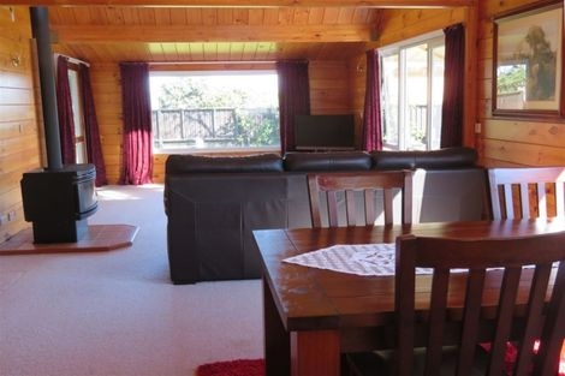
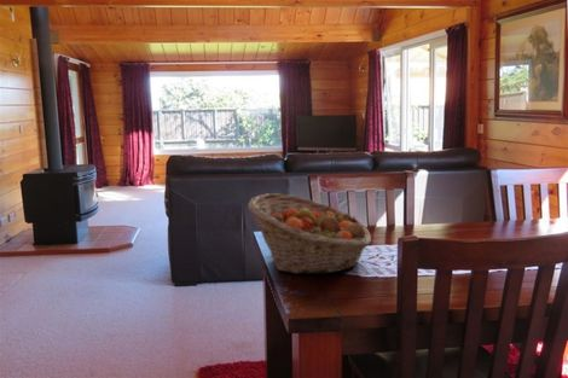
+ fruit basket [247,192,372,275]
